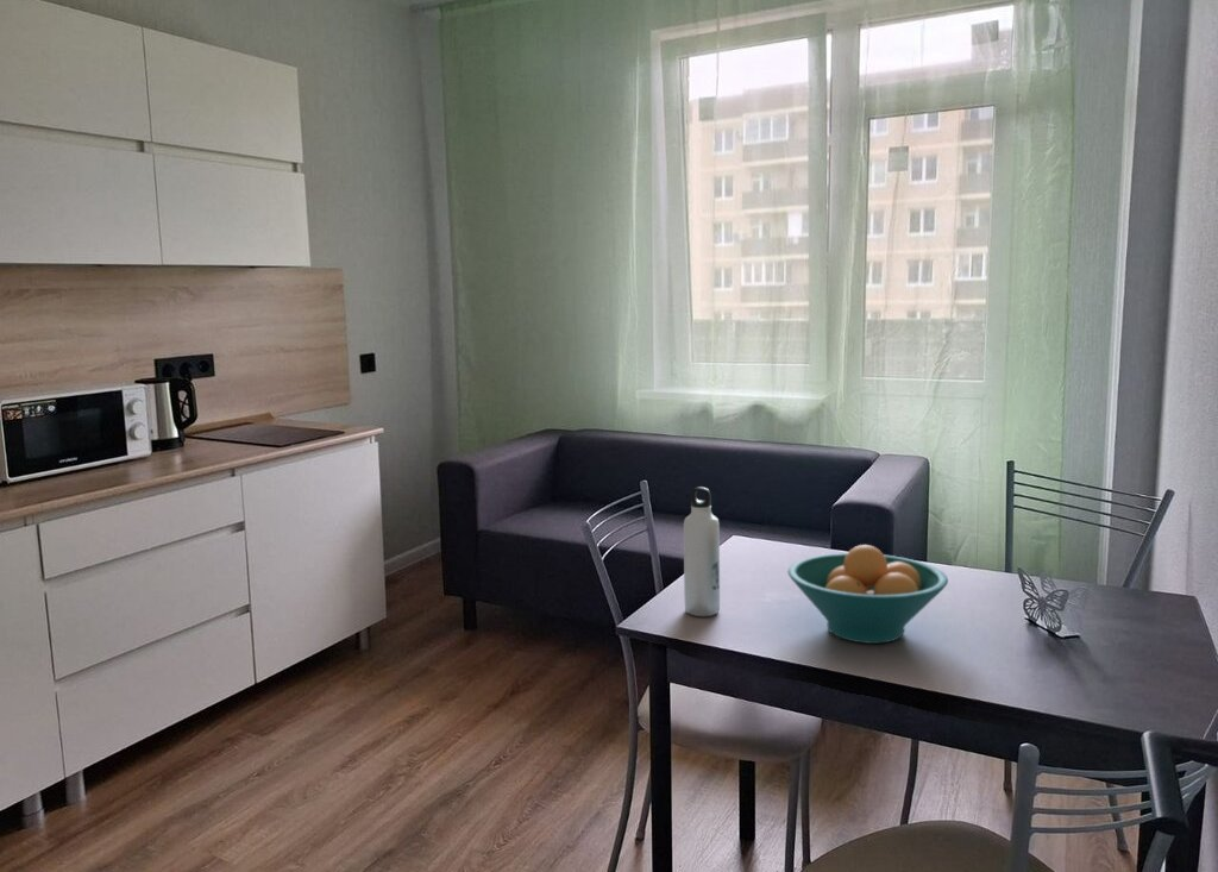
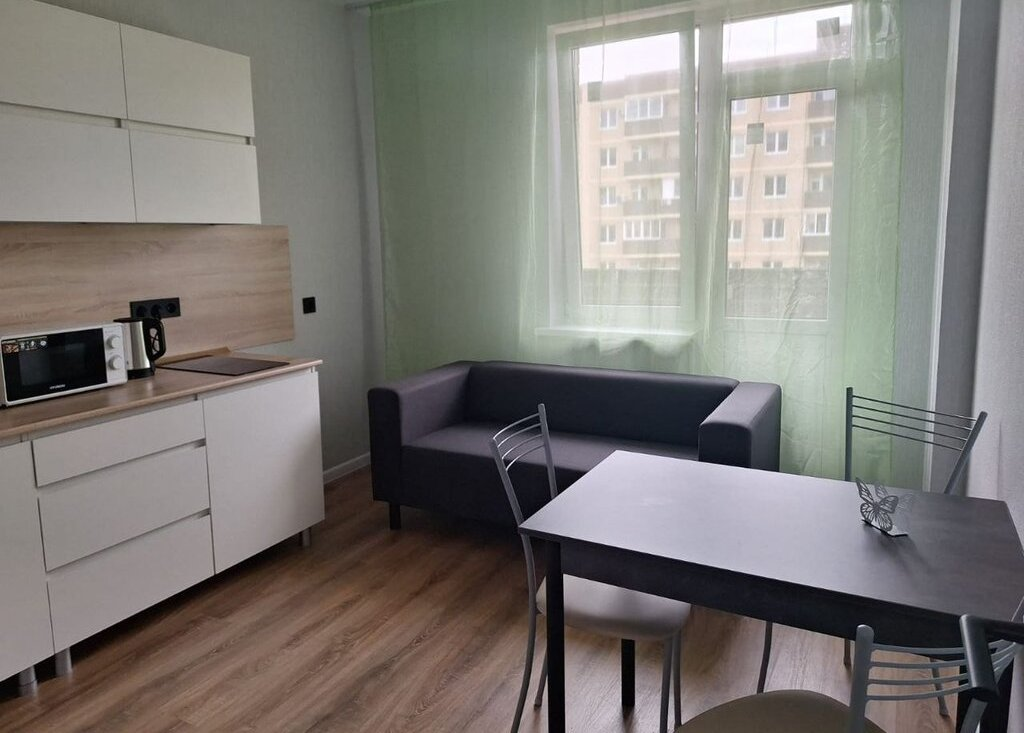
- fruit bowl [787,544,949,645]
- water bottle [683,485,721,617]
